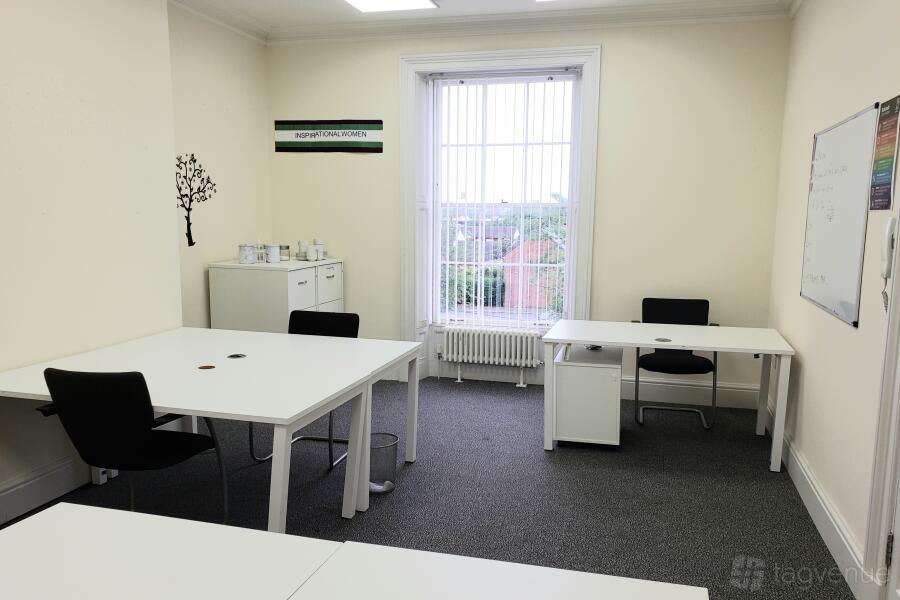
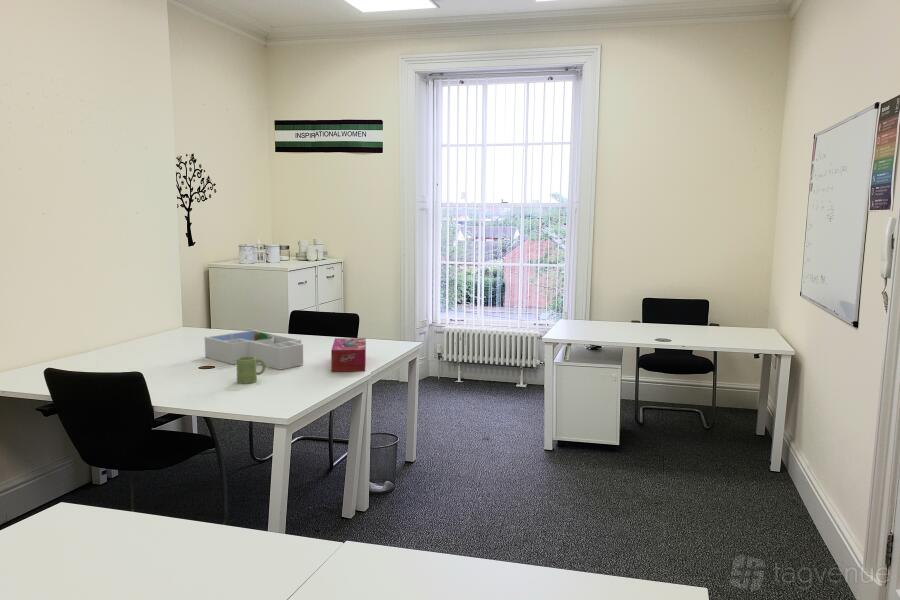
+ desk organizer [204,329,304,371]
+ tissue box [330,337,367,372]
+ mug [236,357,267,384]
